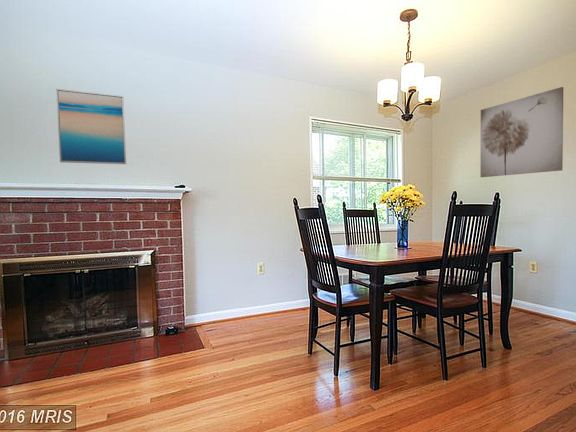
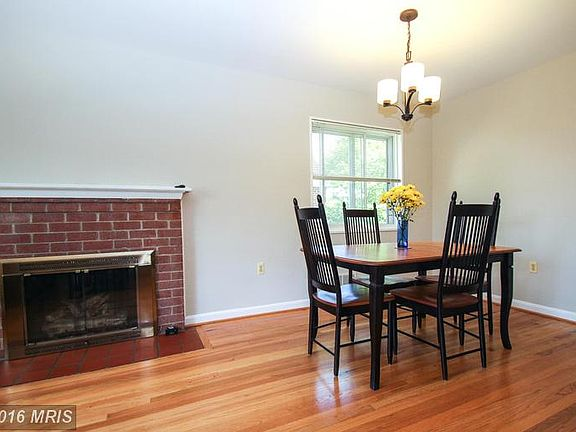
- wall art [480,86,564,178]
- wall art [55,88,127,165]
